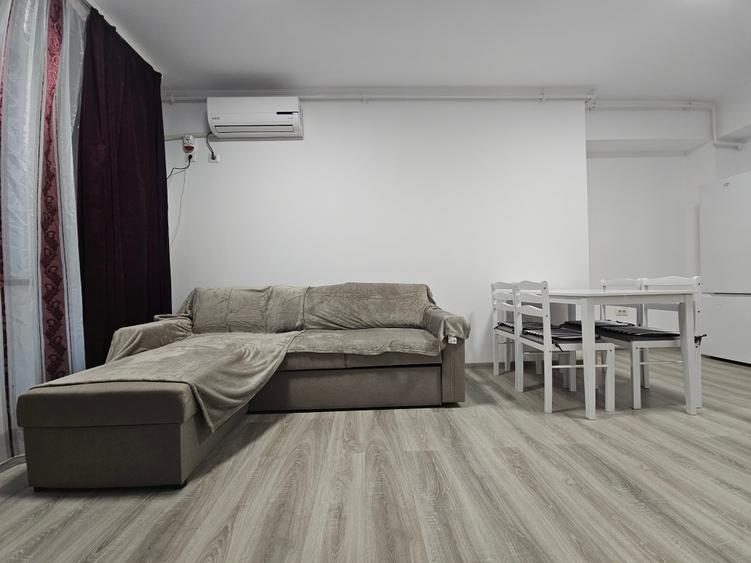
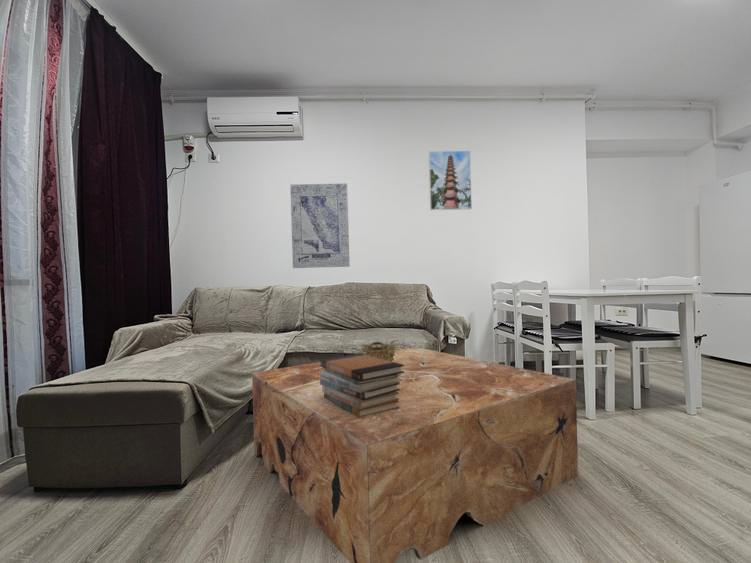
+ book stack [320,352,404,418]
+ decorative bowl [361,341,396,362]
+ coffee table [251,346,579,563]
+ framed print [428,150,473,211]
+ wall art [289,182,351,269]
